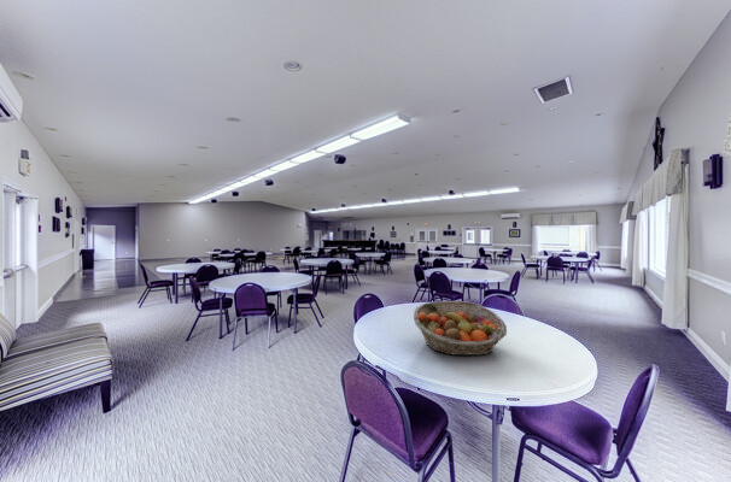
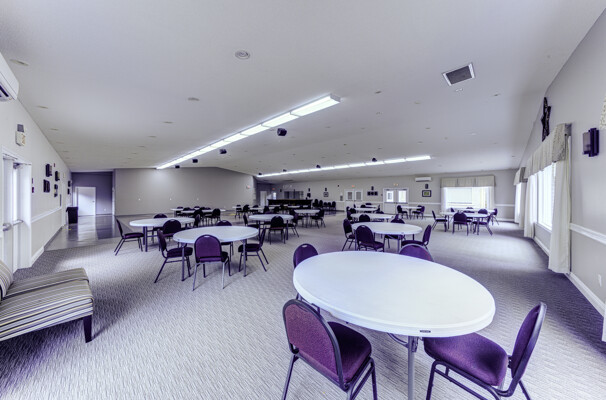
- fruit basket [413,300,508,357]
